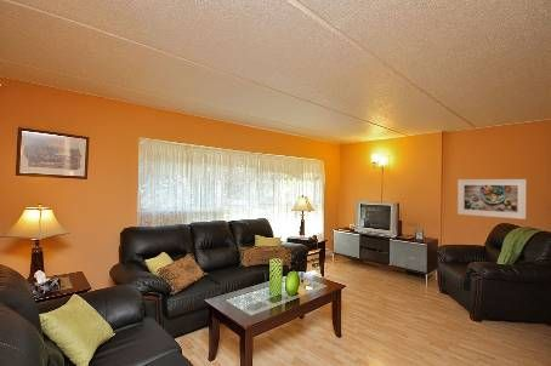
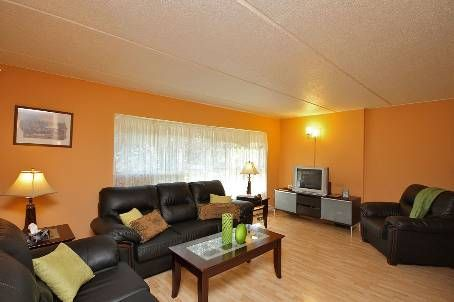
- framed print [456,178,527,221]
